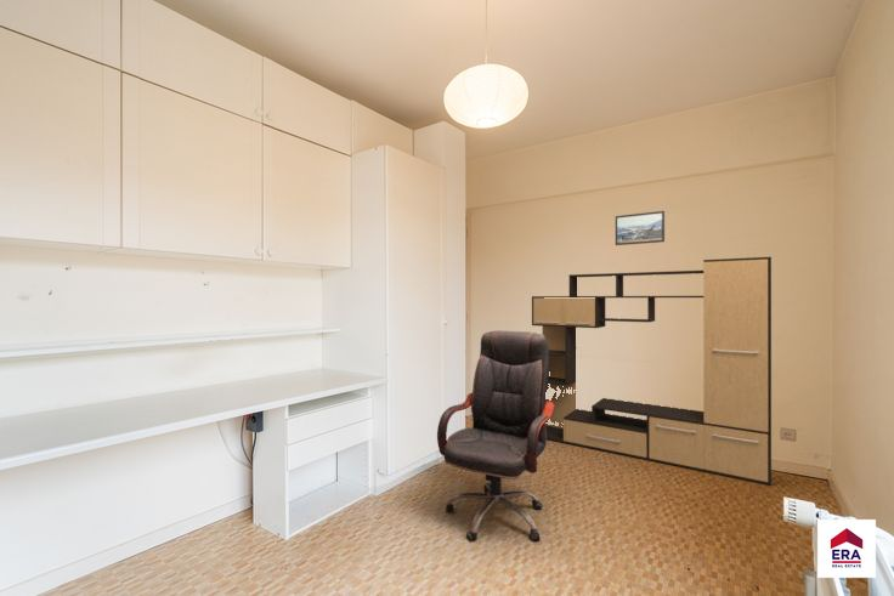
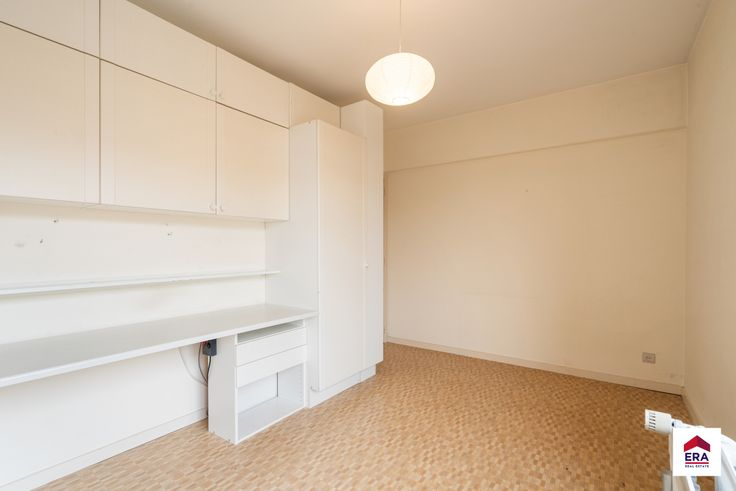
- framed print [615,210,666,246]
- office chair [436,329,555,543]
- media console [531,256,773,487]
